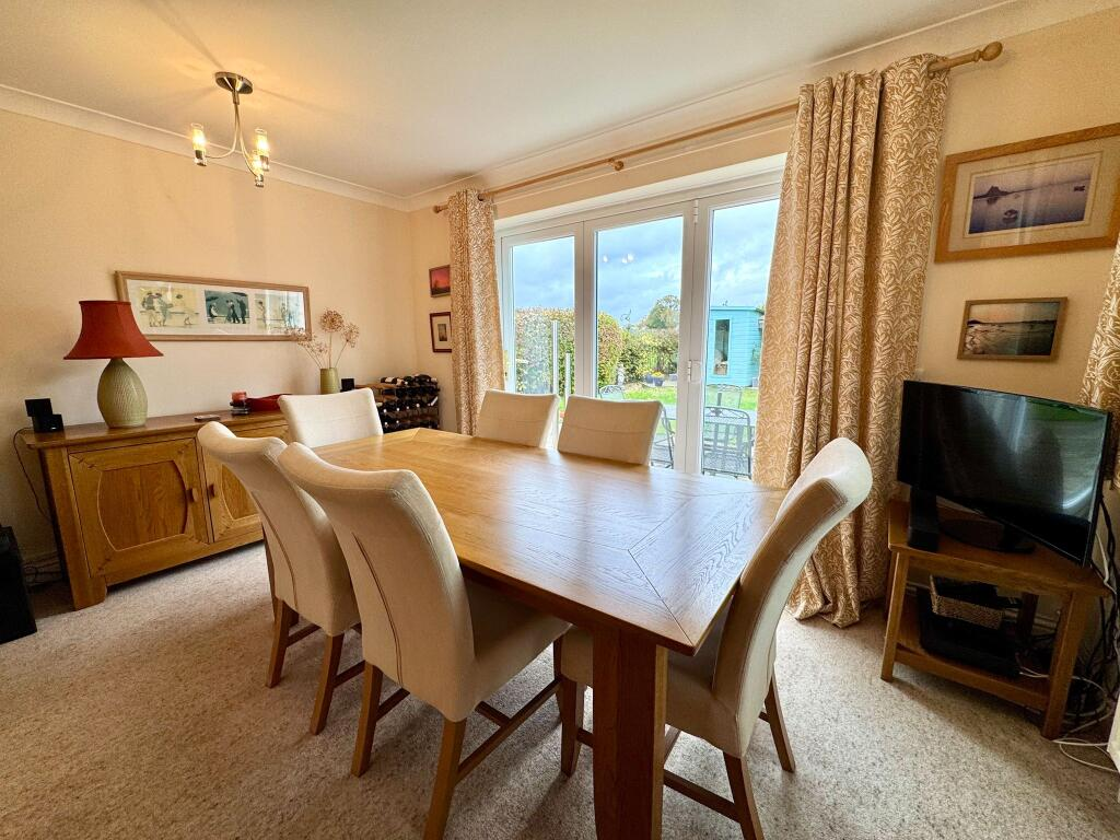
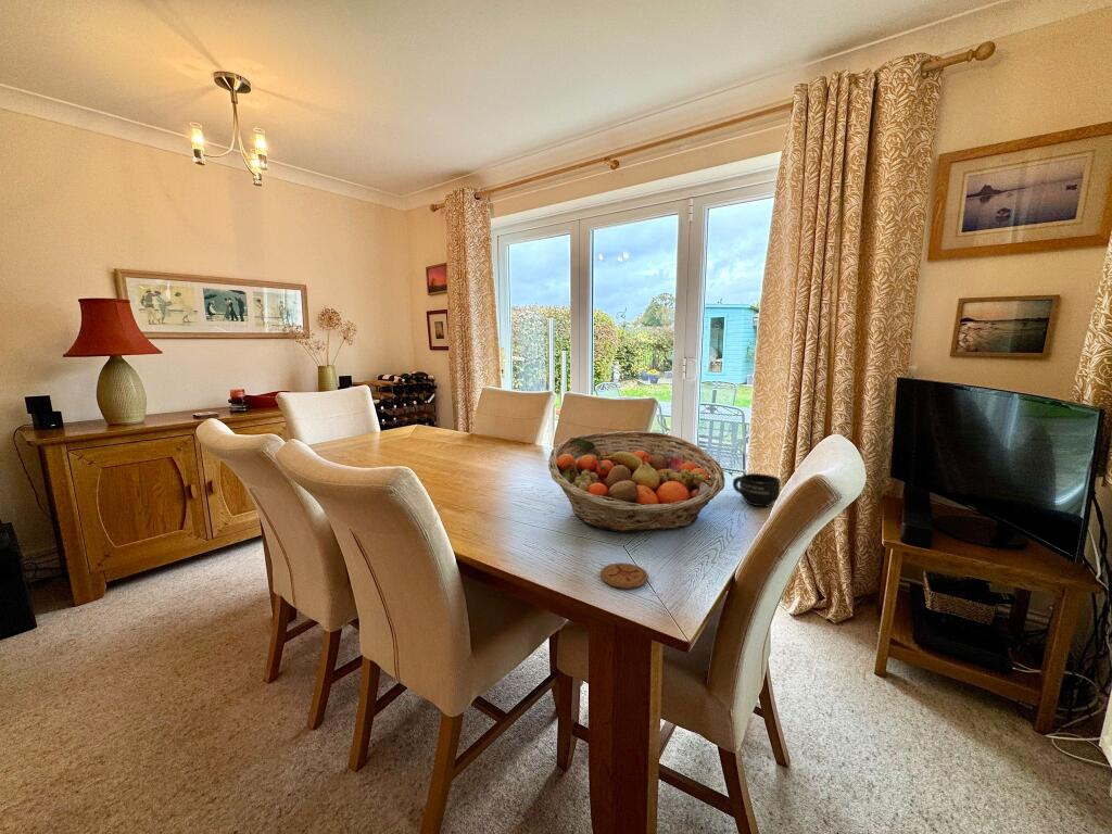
+ coaster [599,561,648,590]
+ mug [732,472,781,507]
+ fruit basket [547,430,726,533]
